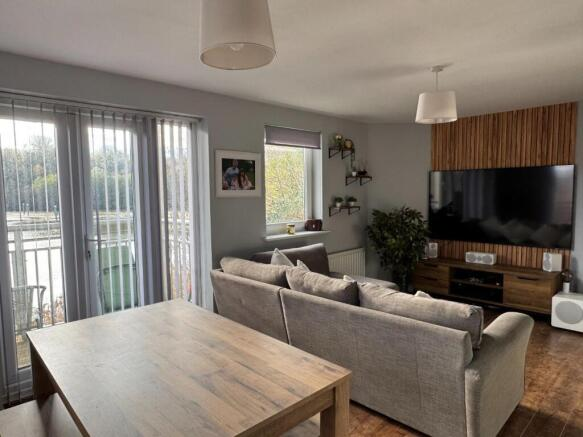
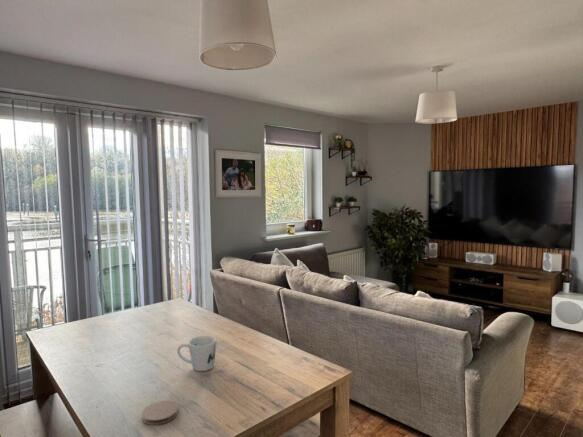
+ coaster [141,400,179,426]
+ mug [176,335,218,372]
